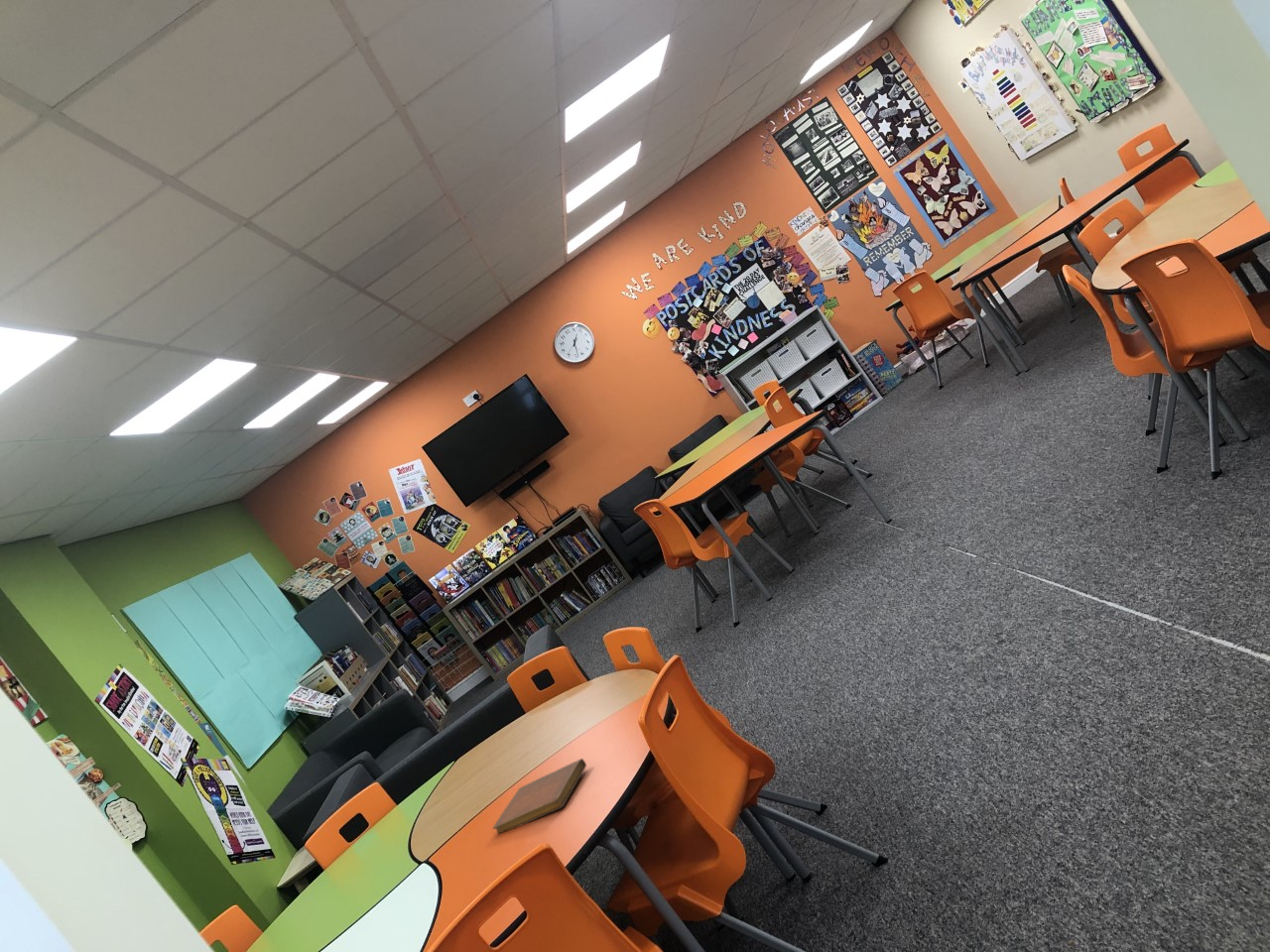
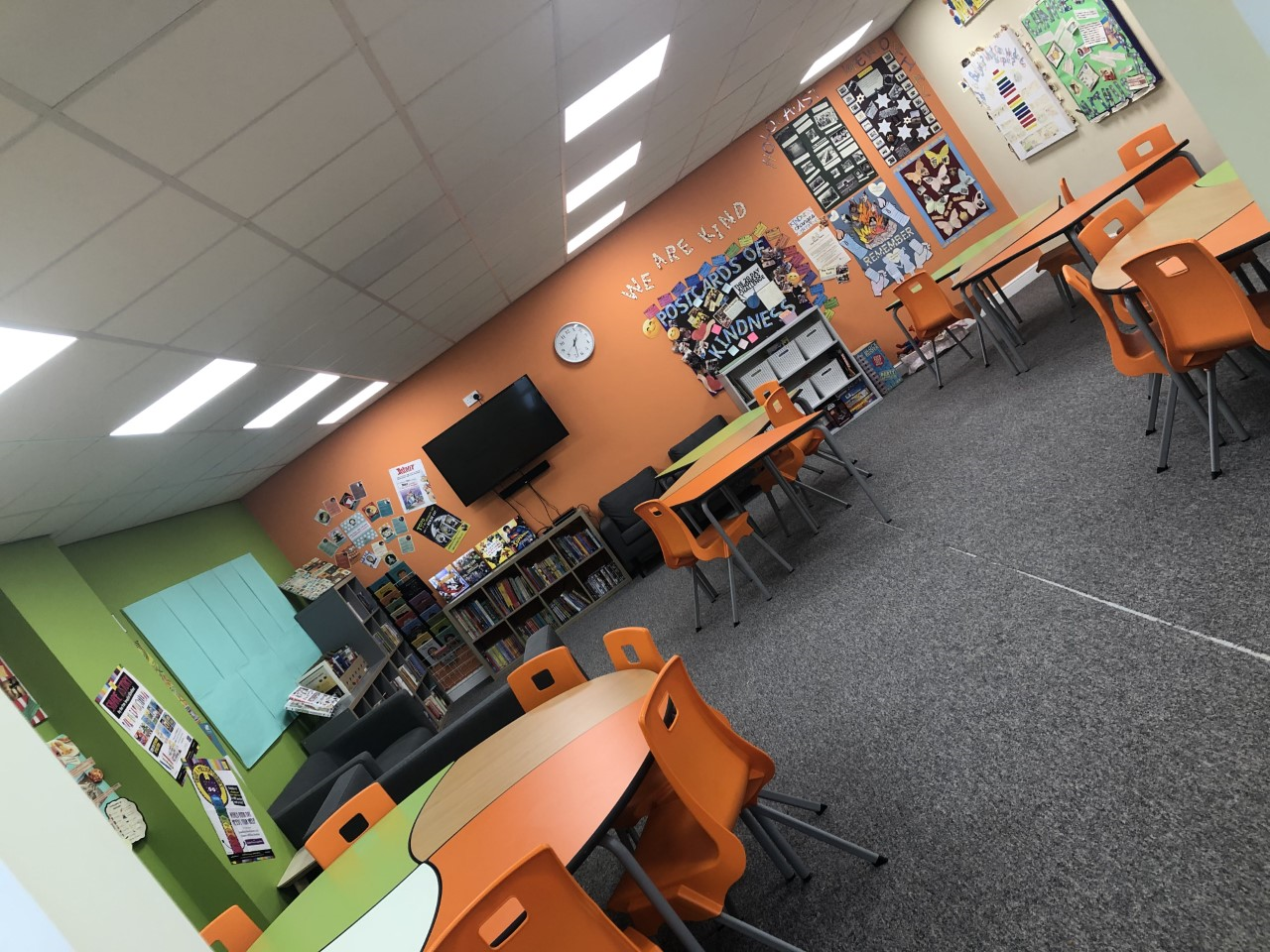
- notebook [492,758,587,835]
